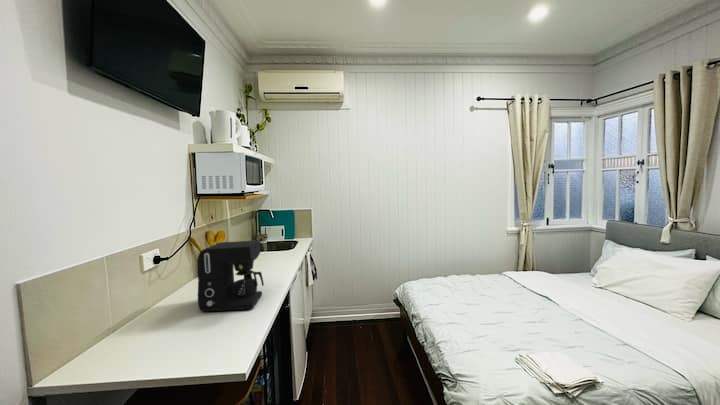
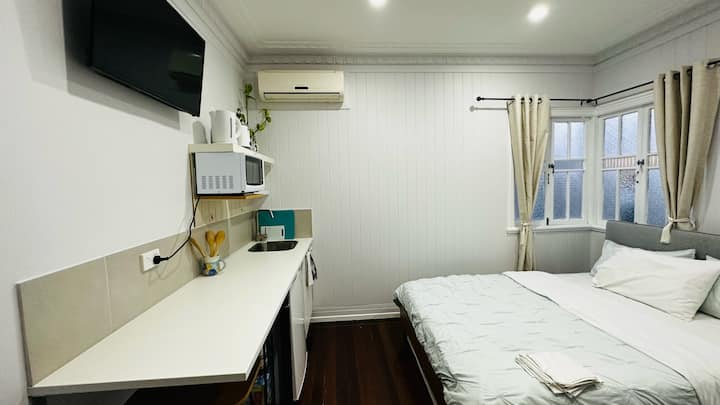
- coffee maker [197,239,265,312]
